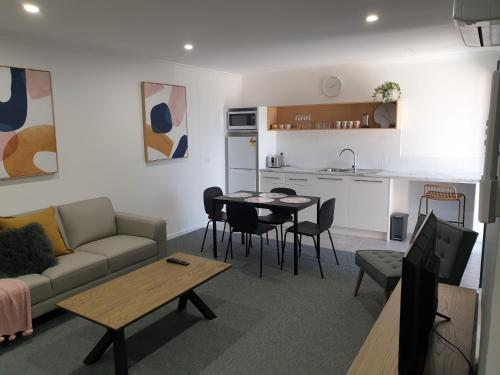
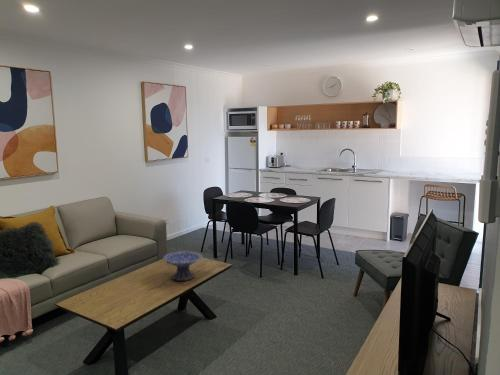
+ decorative bowl [162,250,203,282]
